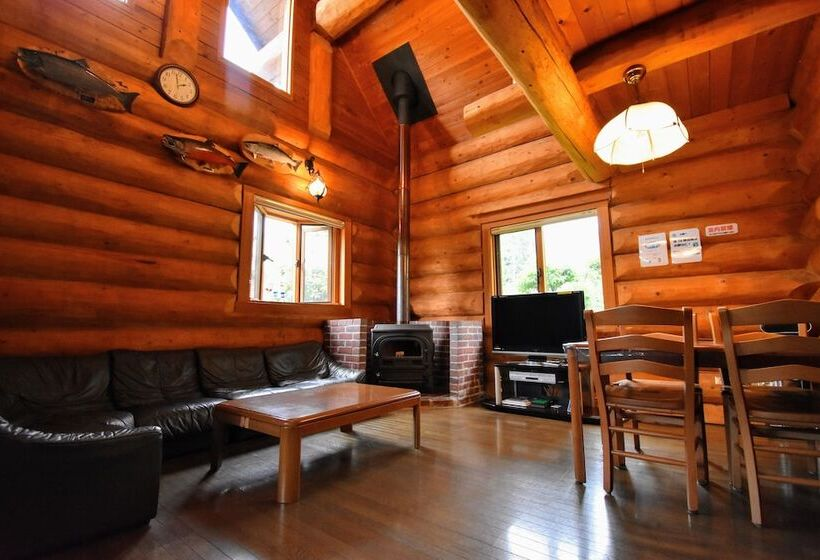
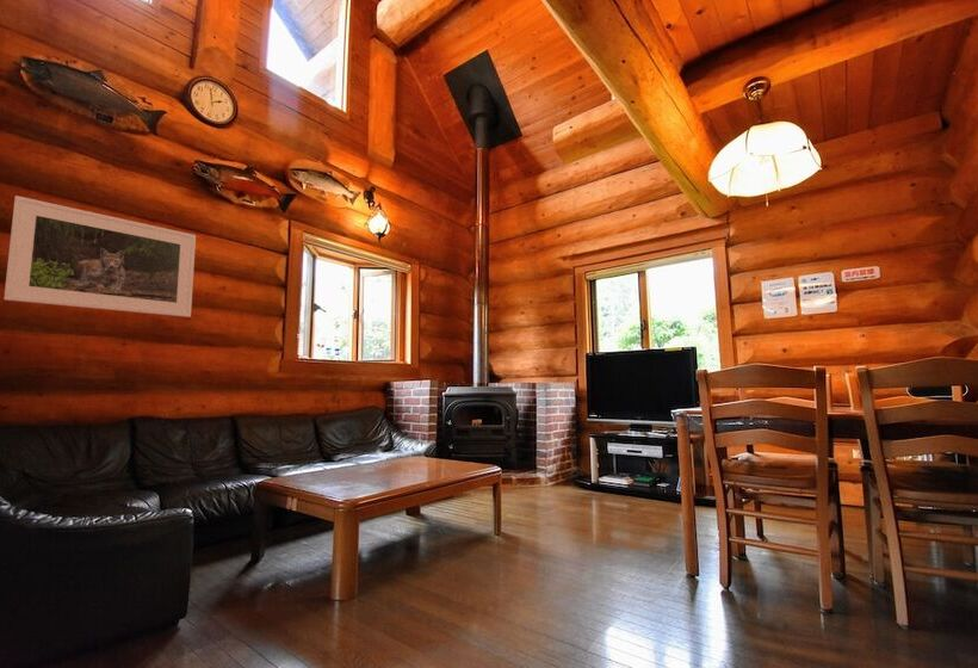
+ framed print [2,194,197,318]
